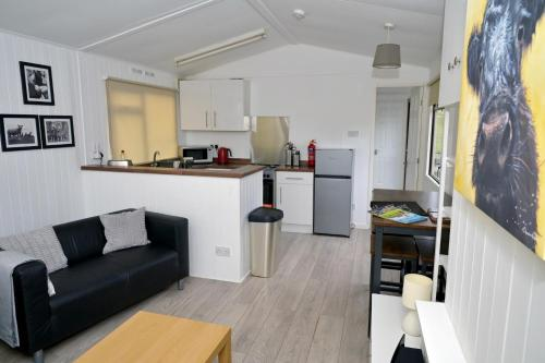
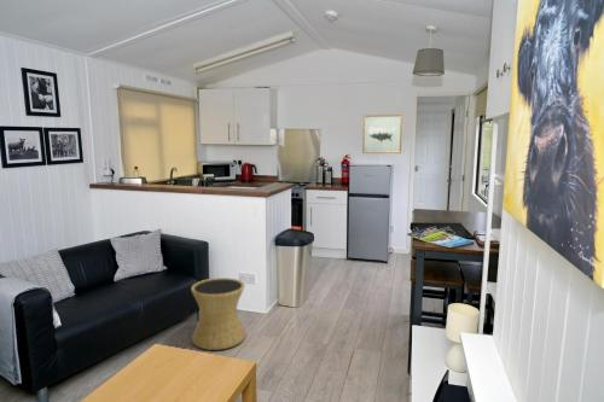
+ wall art [361,113,403,155]
+ side table [190,276,248,351]
